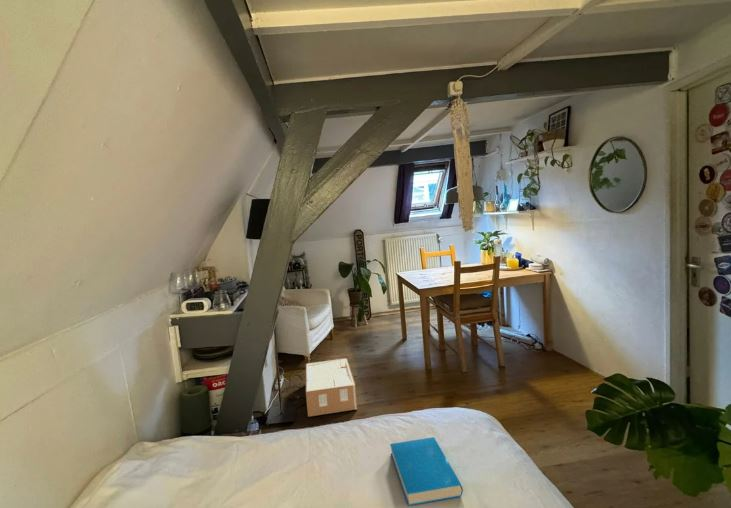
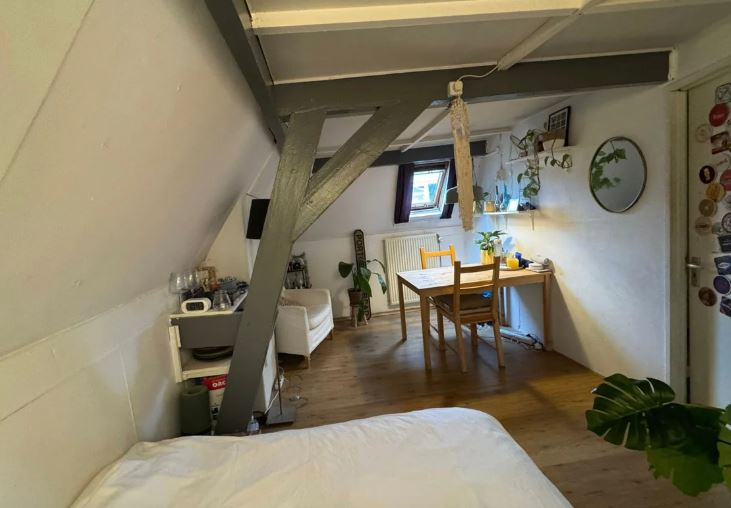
- book [389,436,464,507]
- cardboard box [305,357,358,418]
